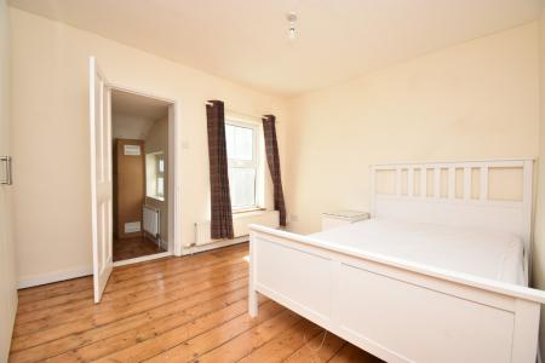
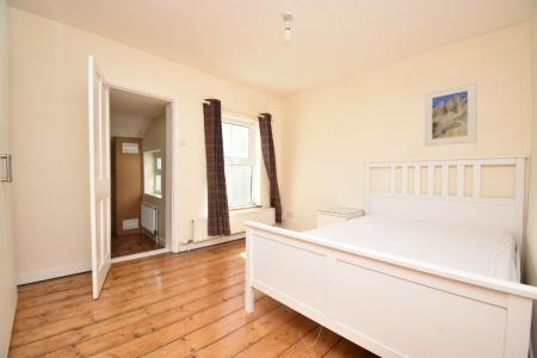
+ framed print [424,80,479,148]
